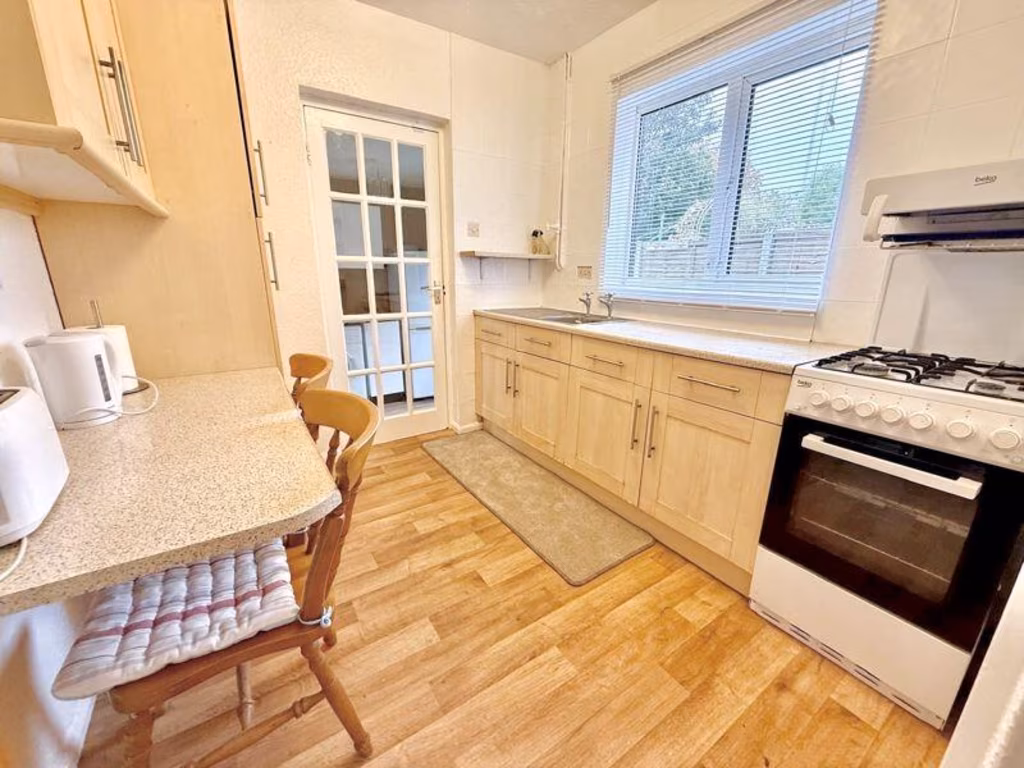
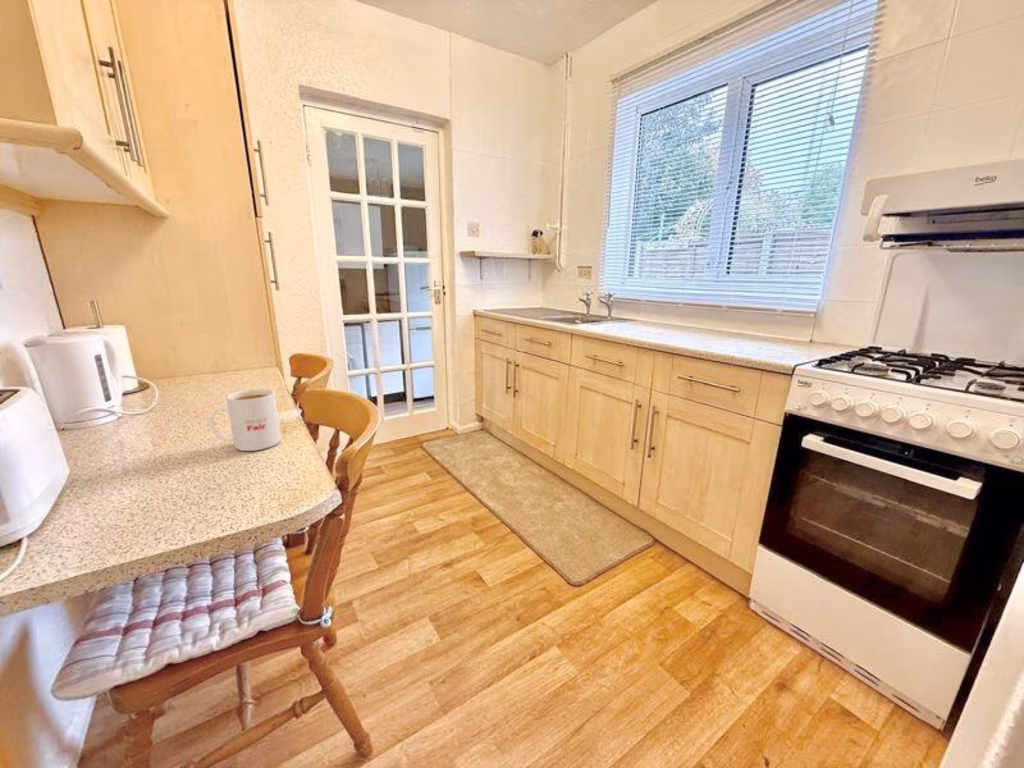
+ mug [209,388,282,452]
